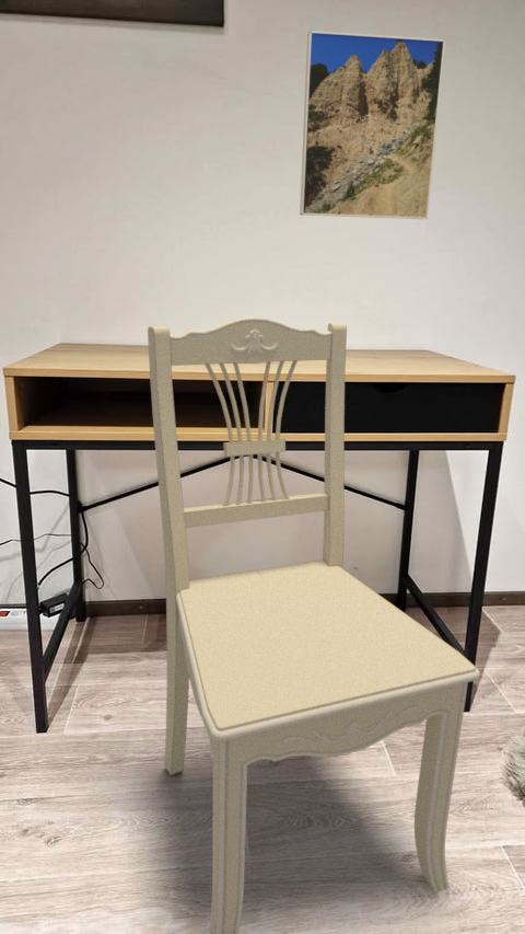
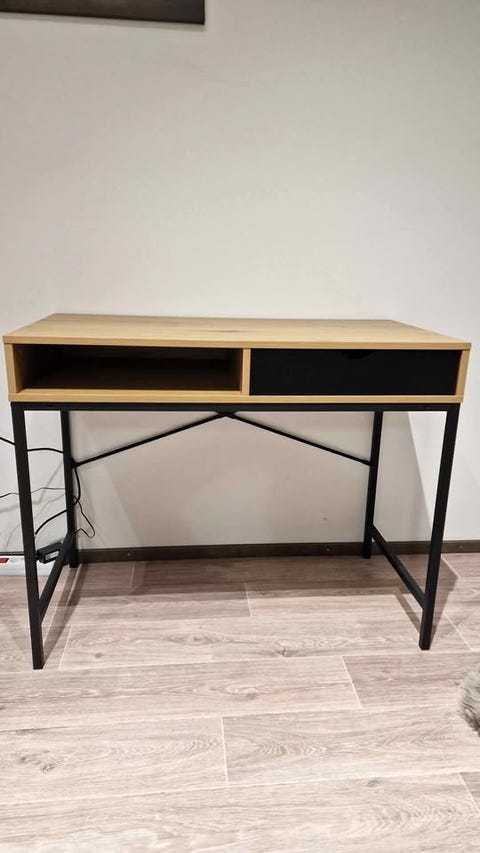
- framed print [299,30,446,220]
- dining chair [147,316,481,934]
